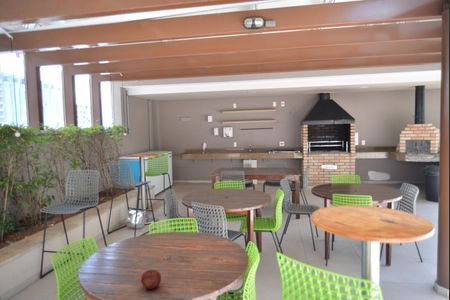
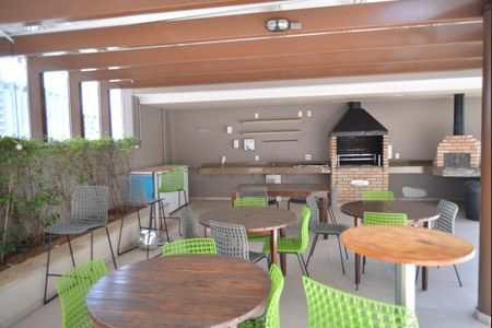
- fruit [140,269,162,290]
